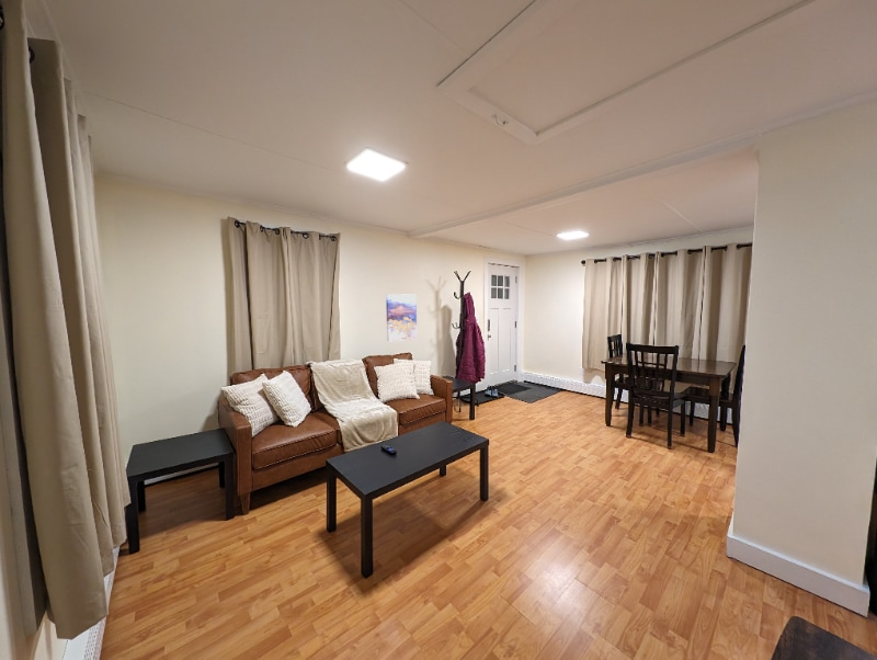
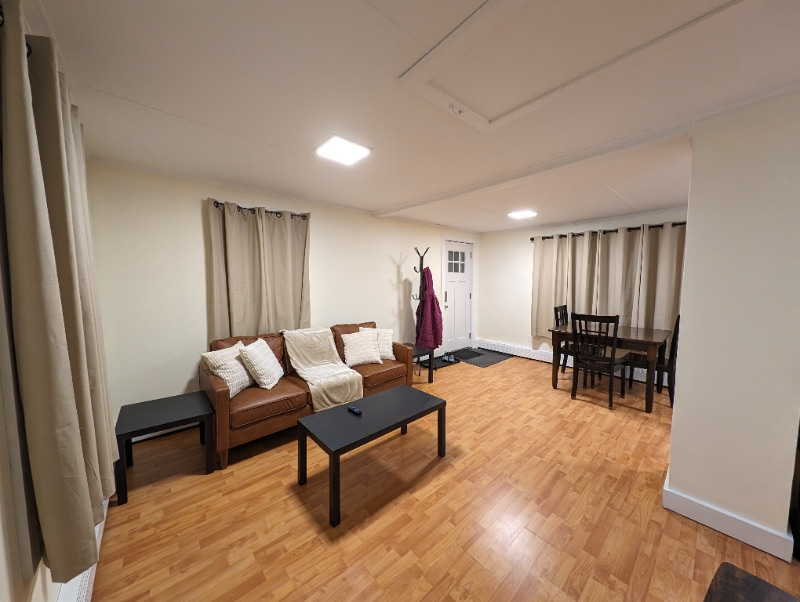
- wall art [385,293,418,342]
